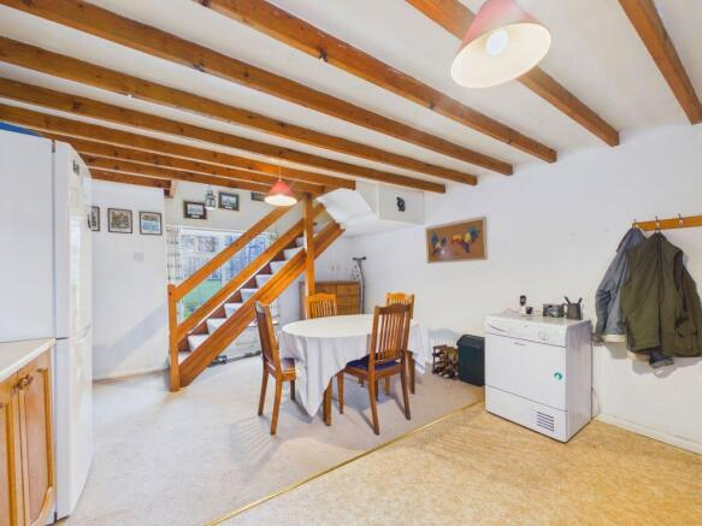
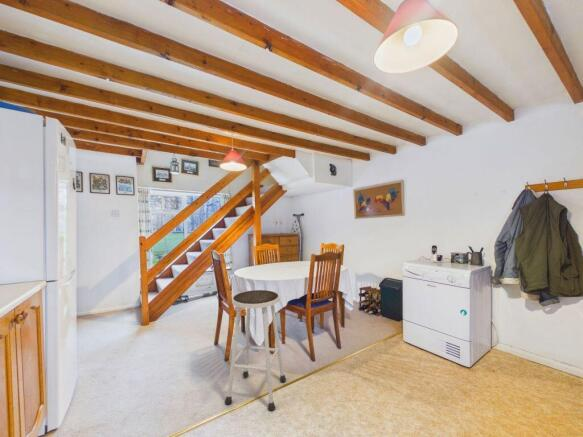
+ stool [224,289,287,412]
